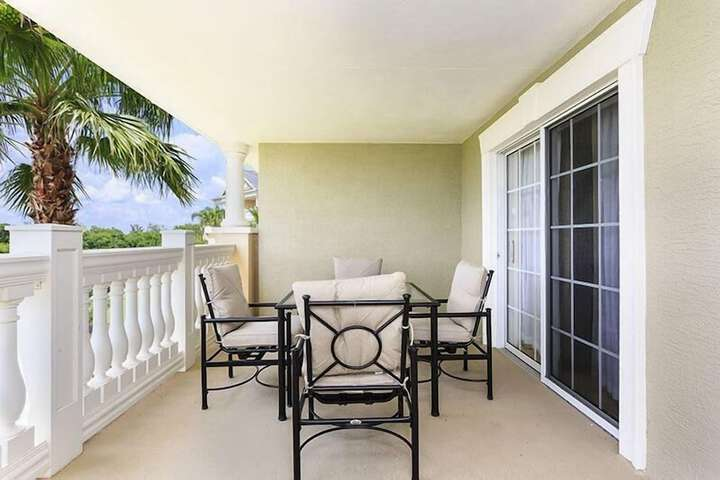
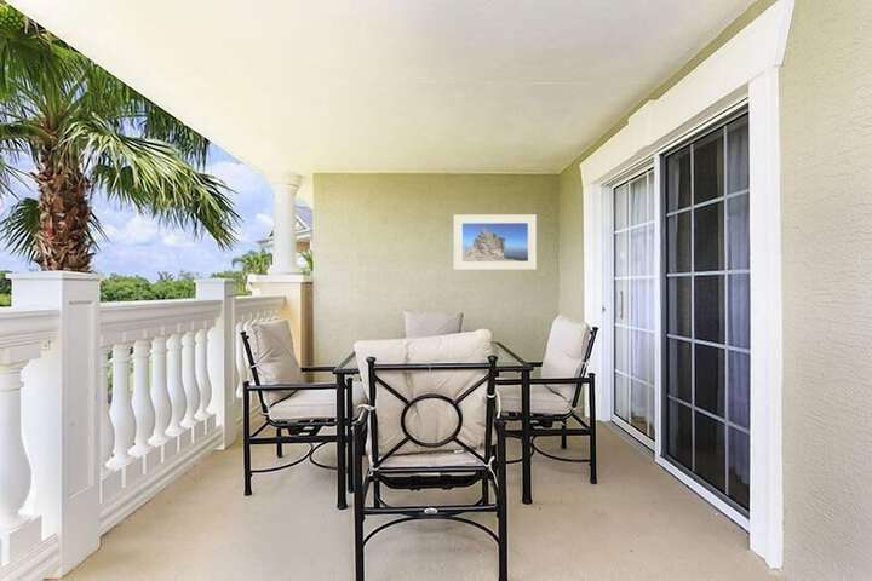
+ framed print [453,213,538,271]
